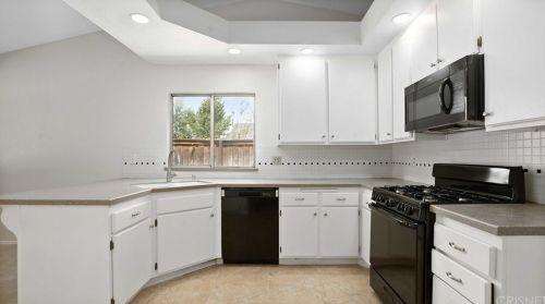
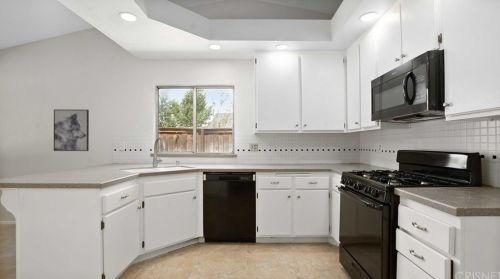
+ wall art [53,108,90,152]
